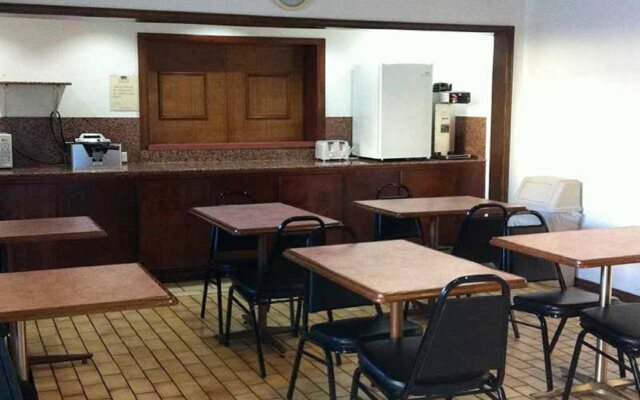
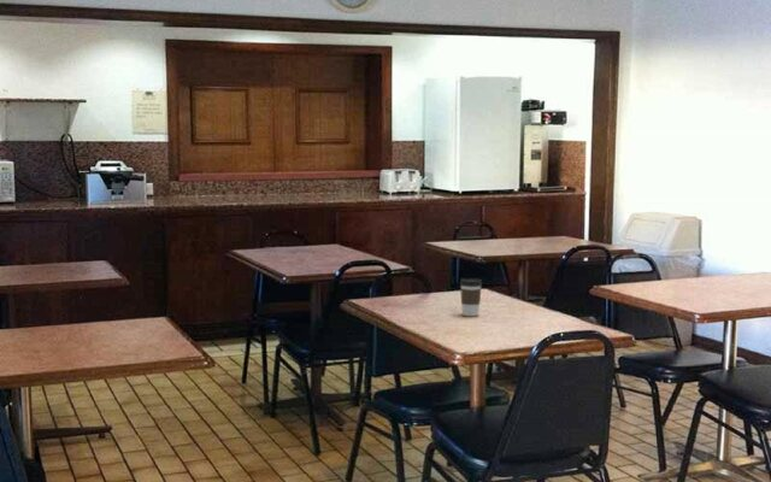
+ coffee cup [459,277,483,317]
